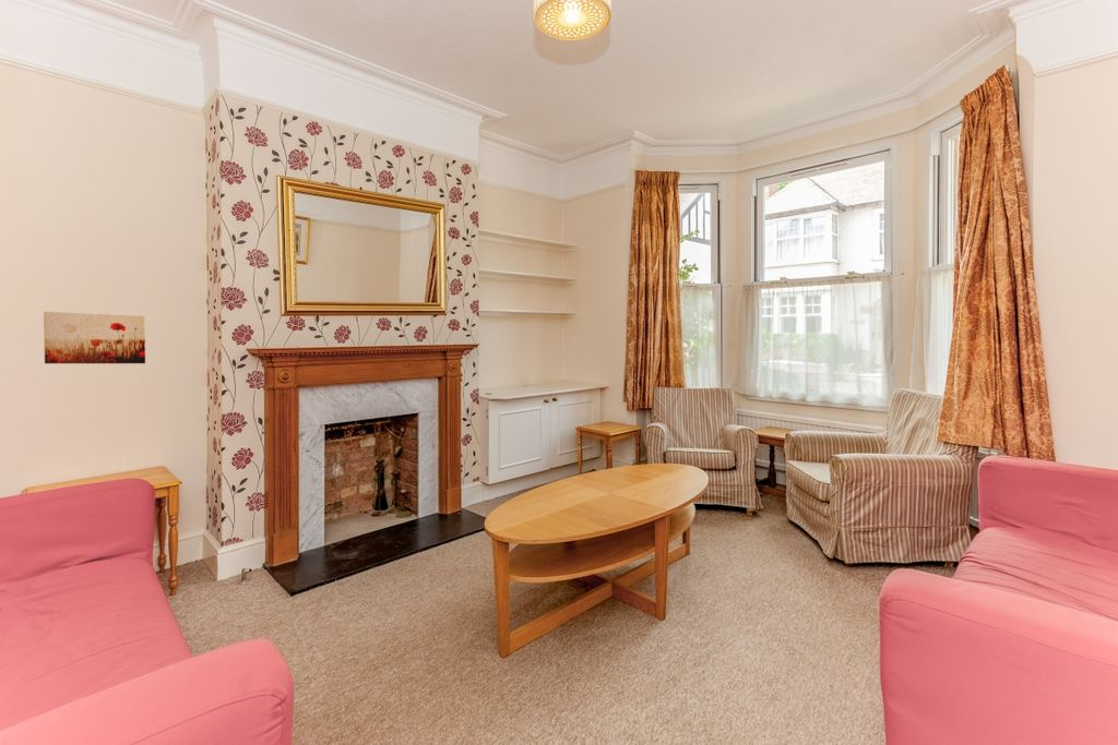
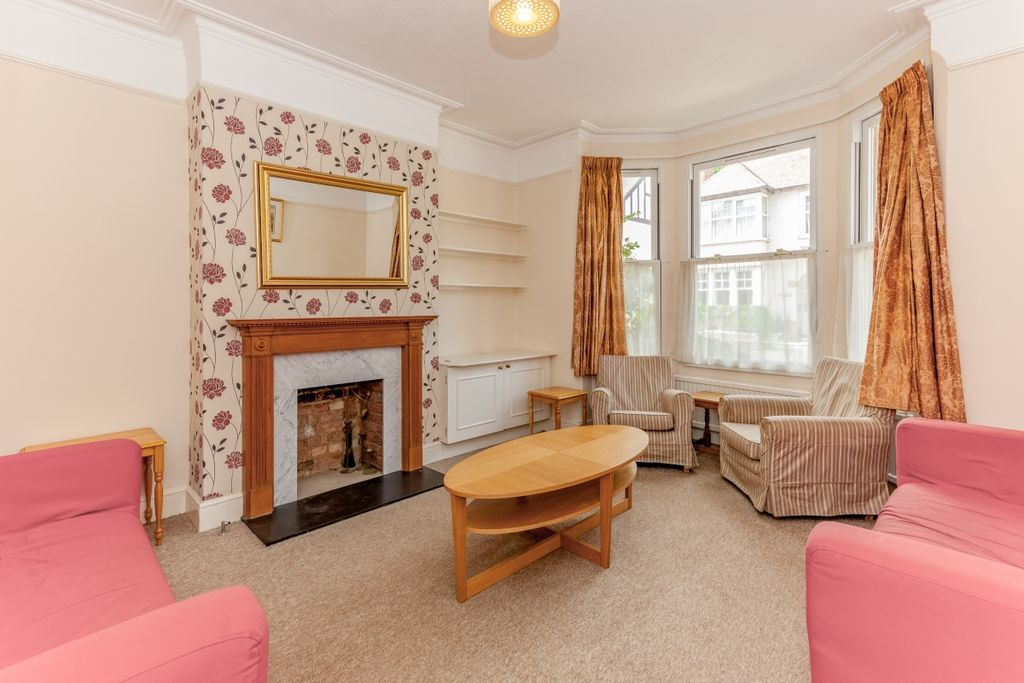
- wall art [43,311,146,364]
